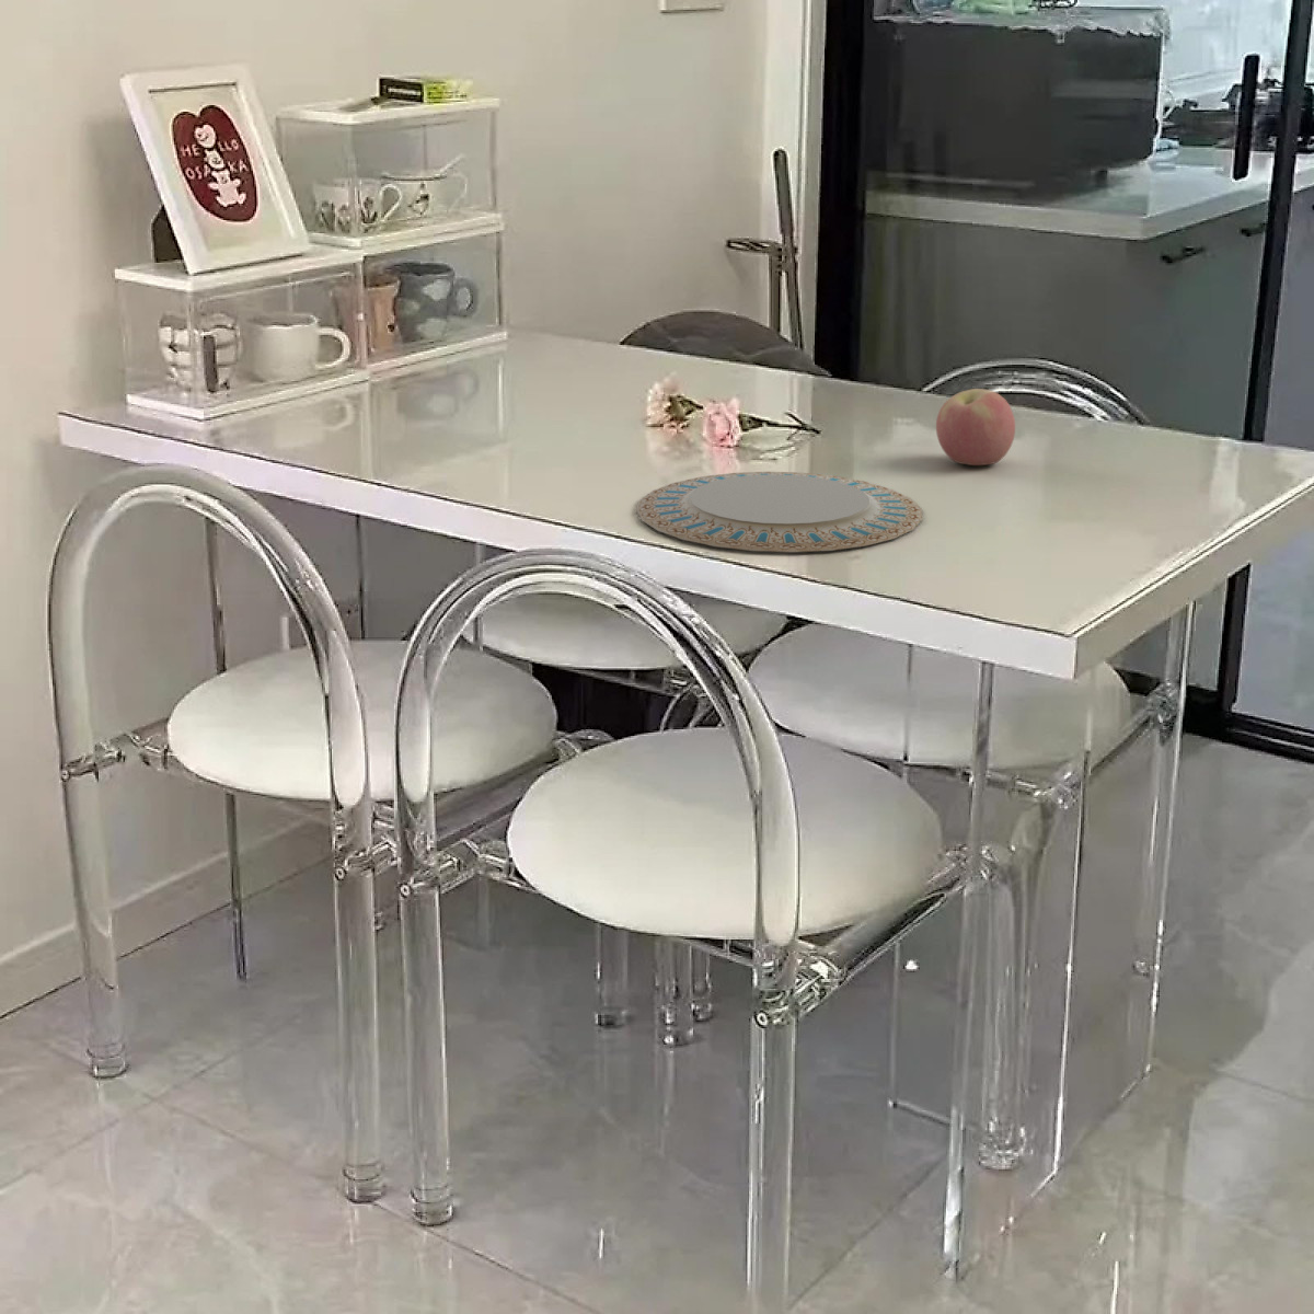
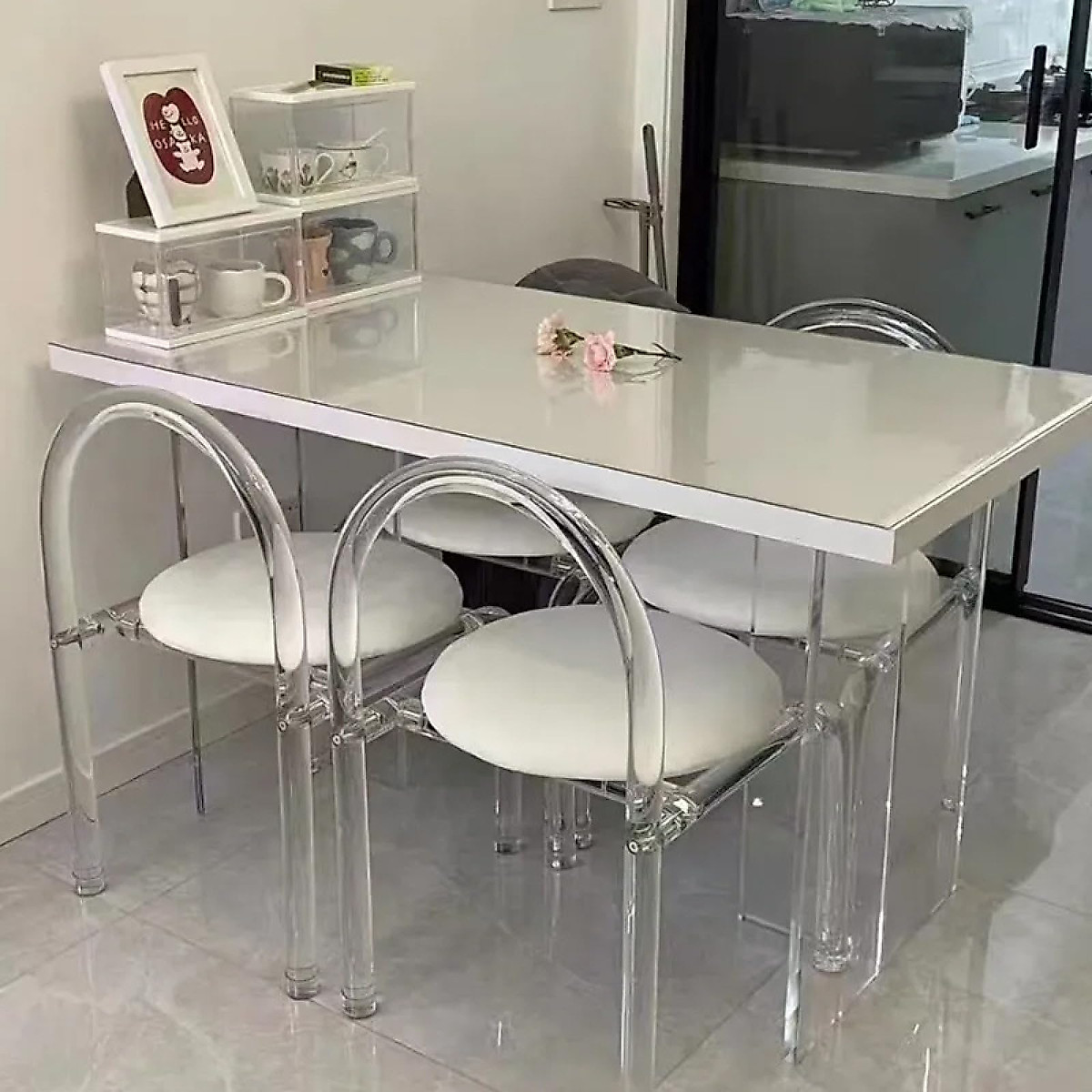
- chinaware [635,470,923,554]
- apple [935,387,1016,467]
